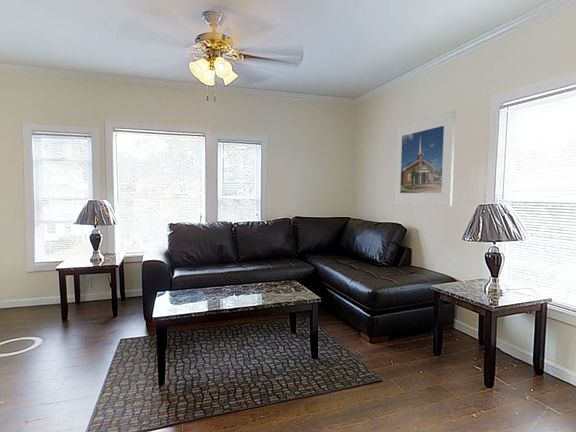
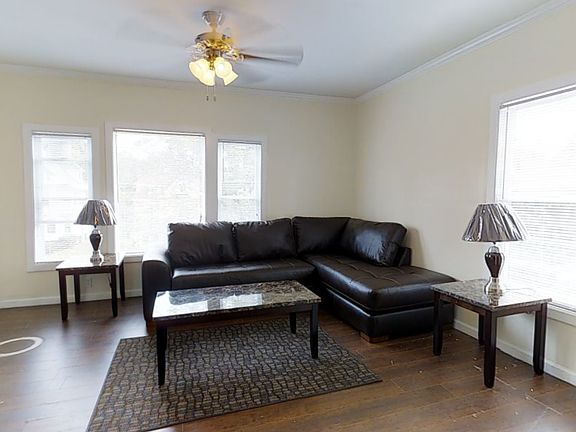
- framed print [392,109,457,207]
